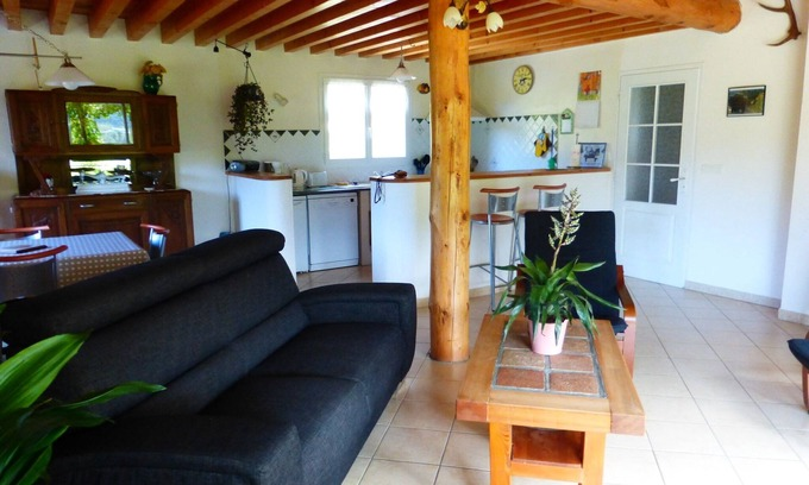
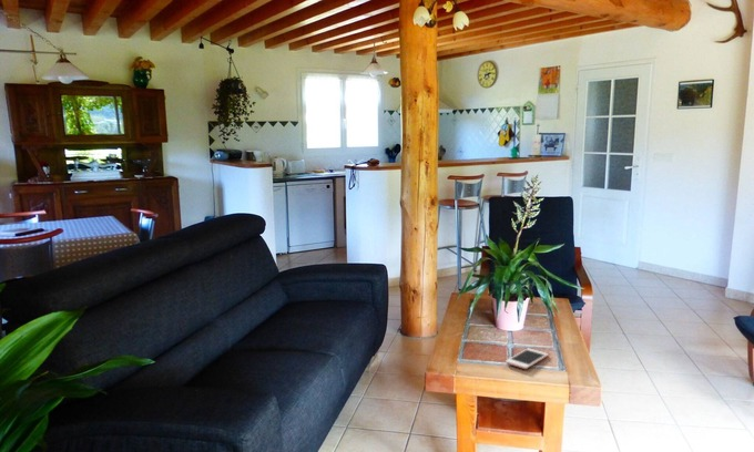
+ cell phone [505,348,549,370]
